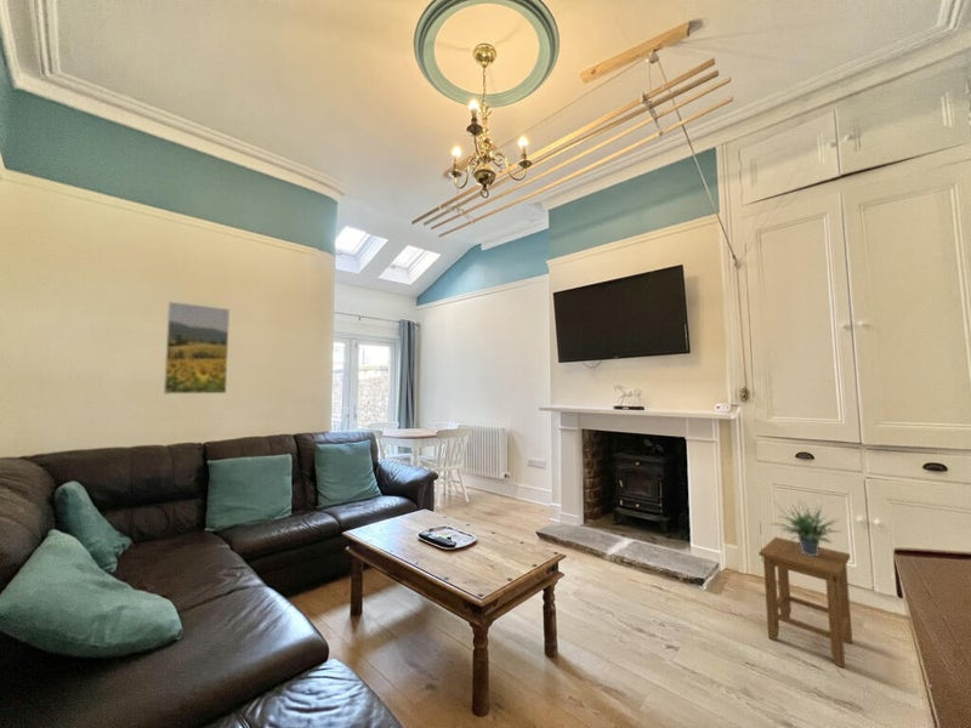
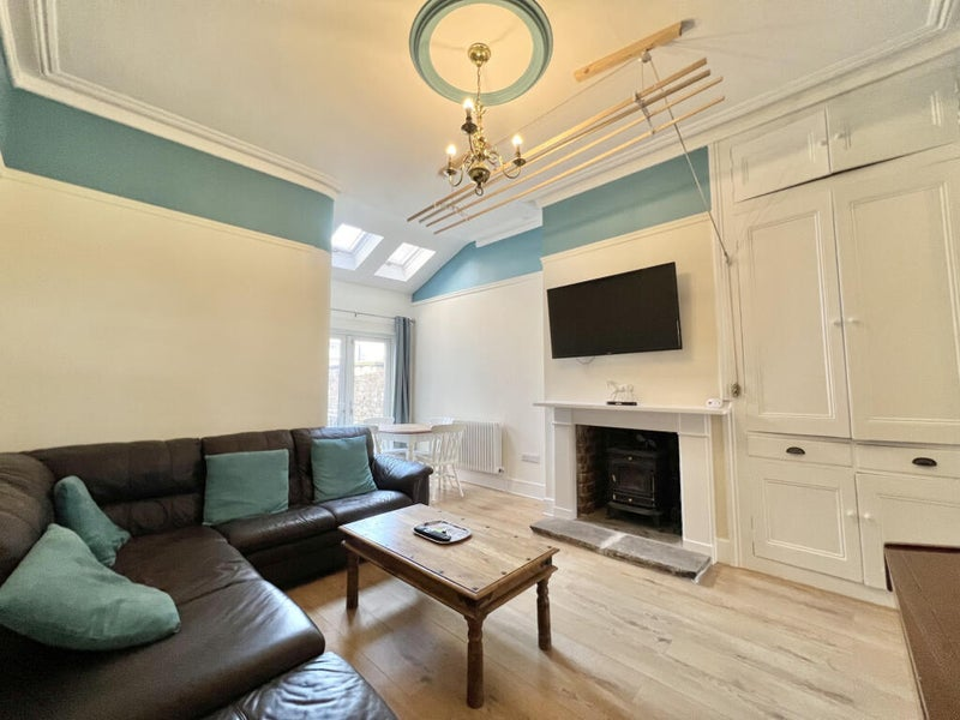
- potted plant [768,496,844,556]
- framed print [163,301,231,396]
- stool [757,536,853,669]
